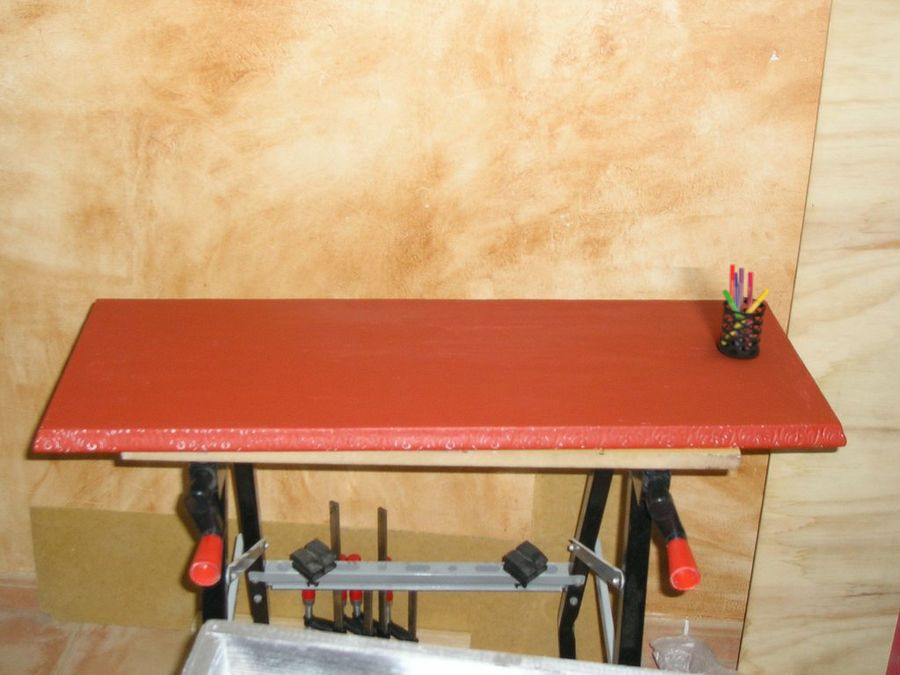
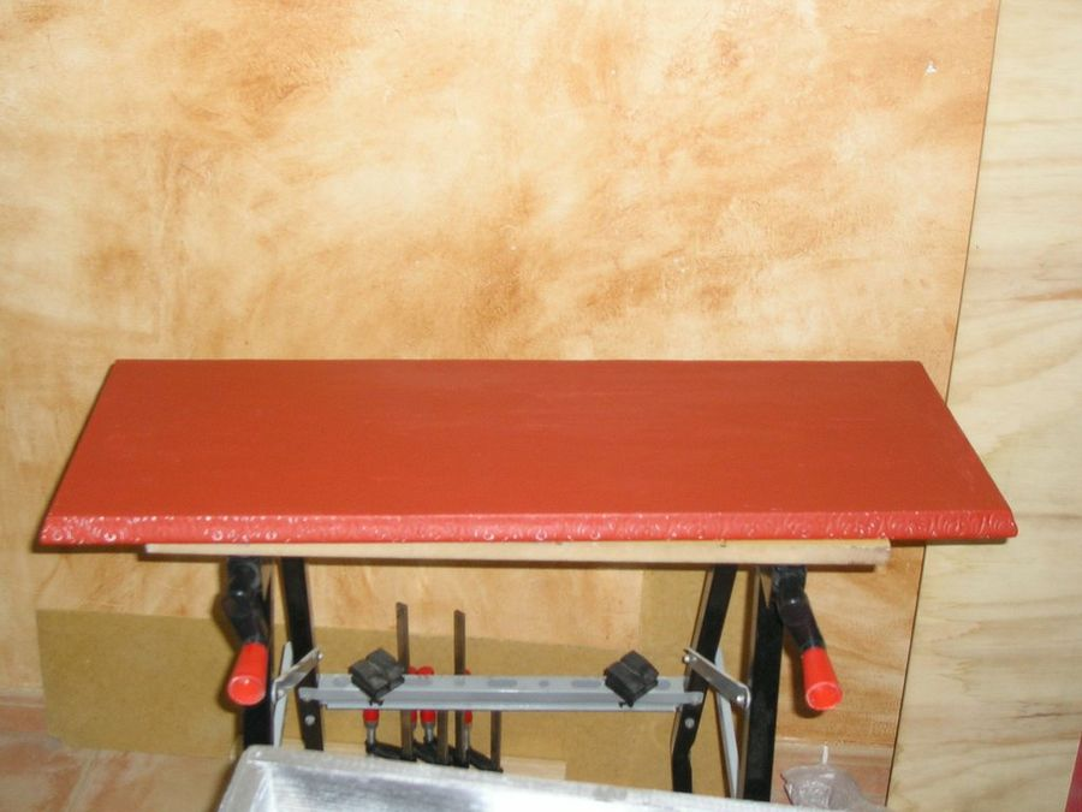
- pen holder [717,263,771,359]
